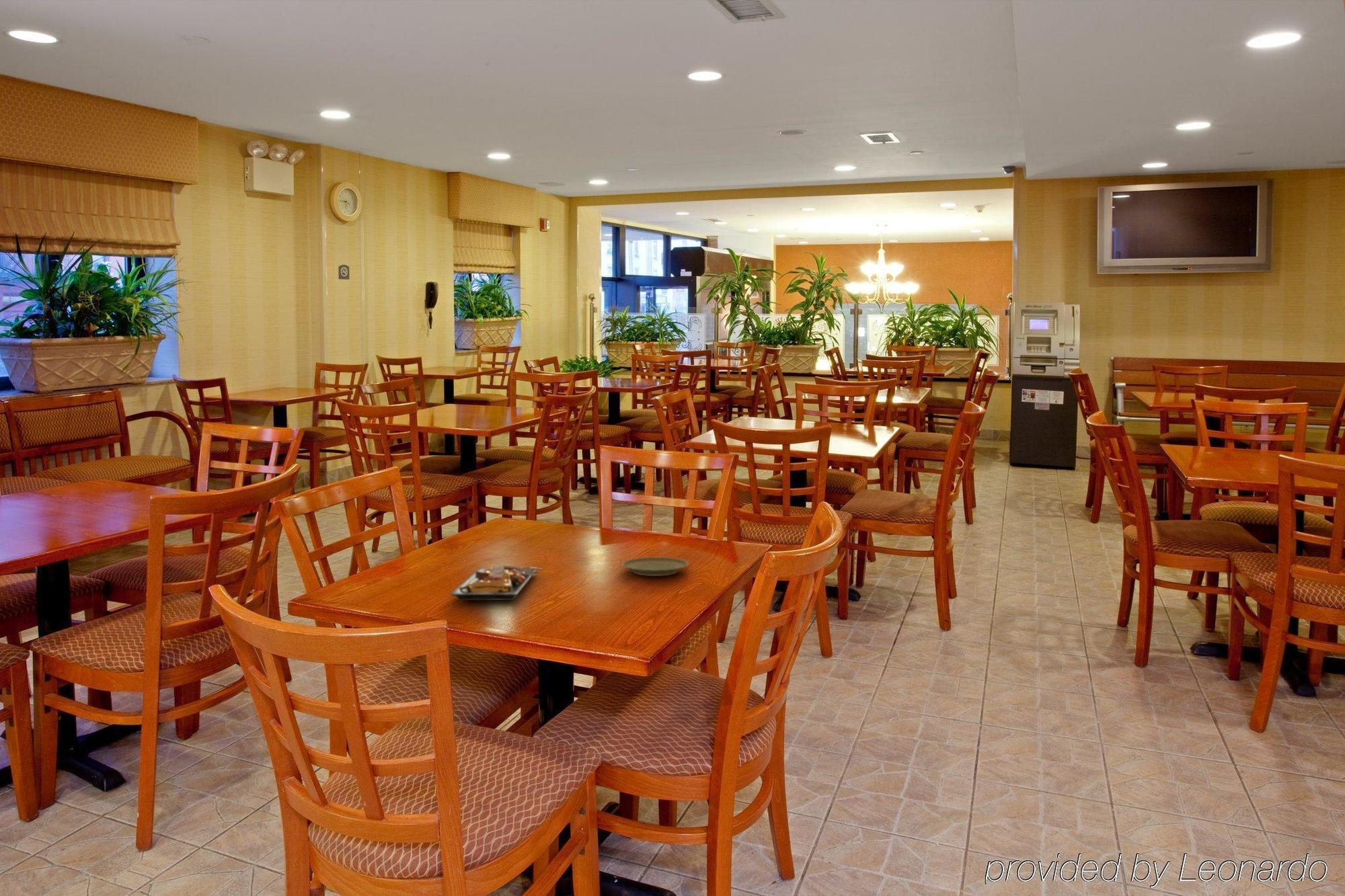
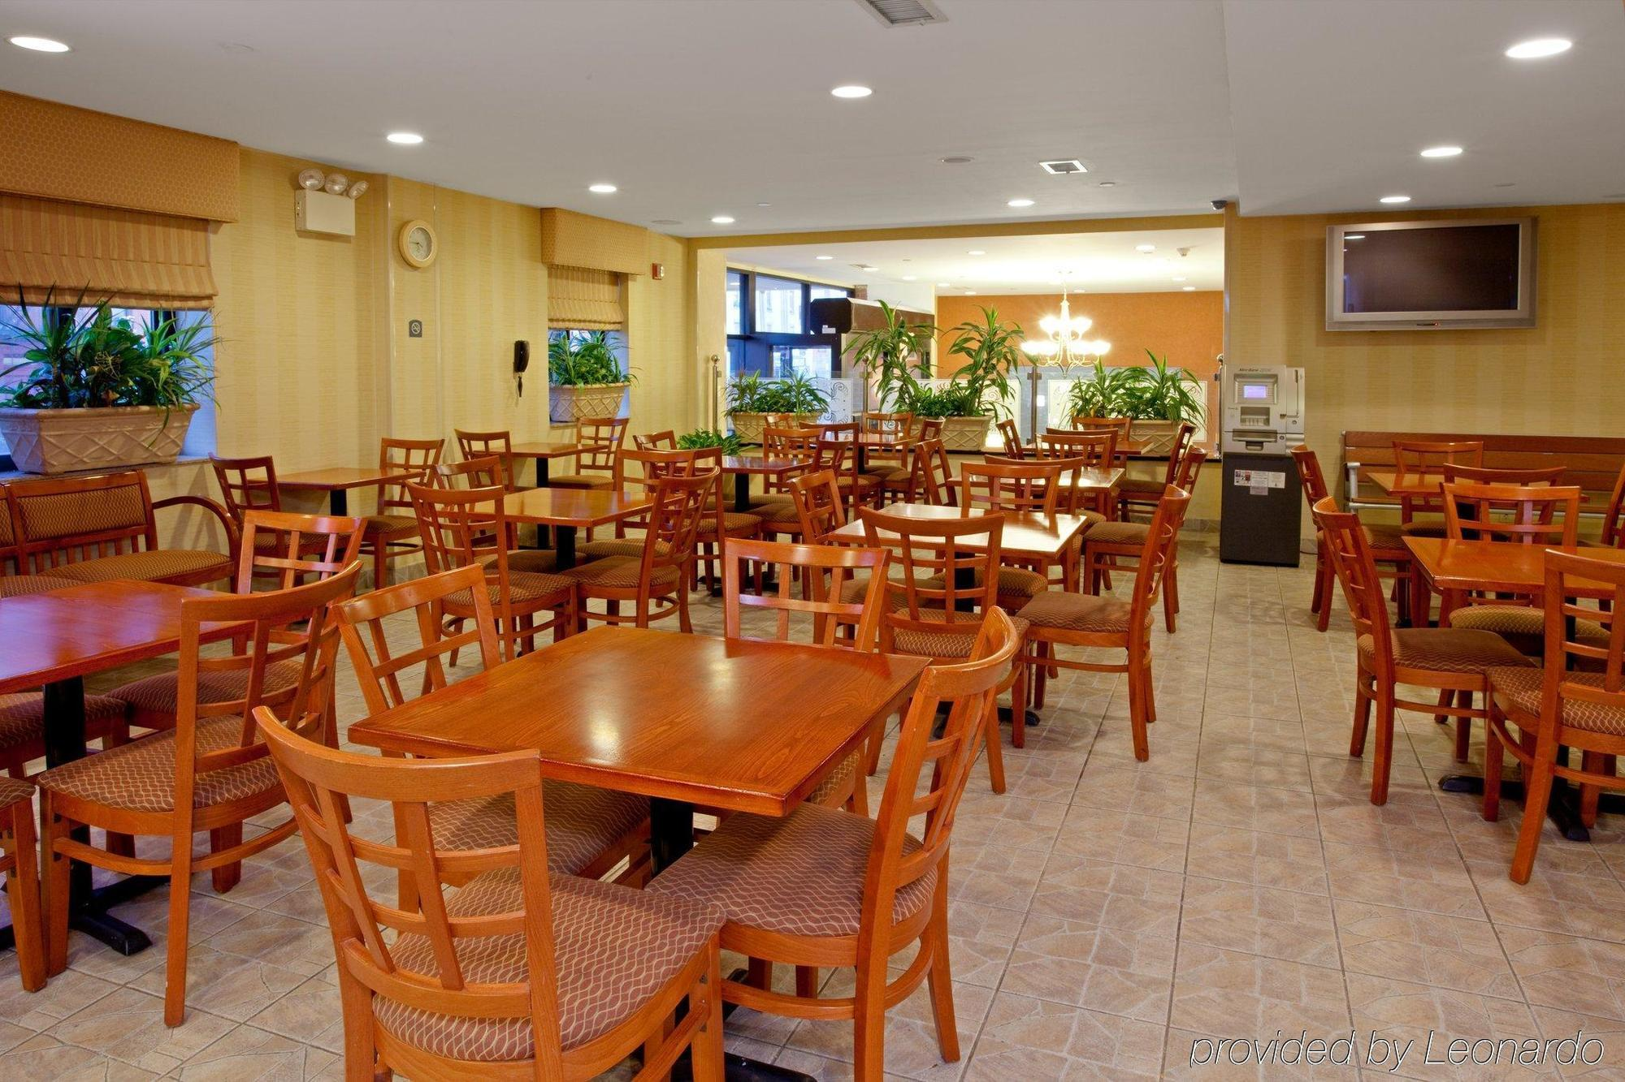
- plate [449,562,545,602]
- plate [621,557,689,577]
